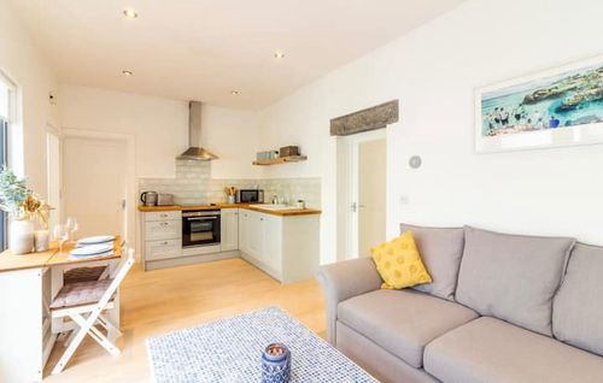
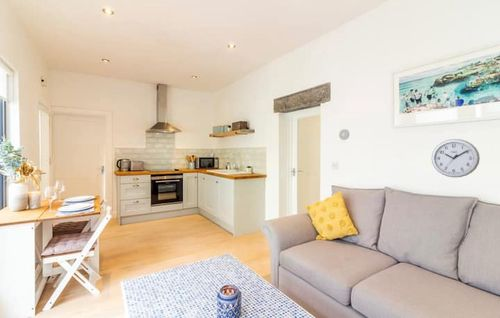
+ wall clock [430,138,481,178]
